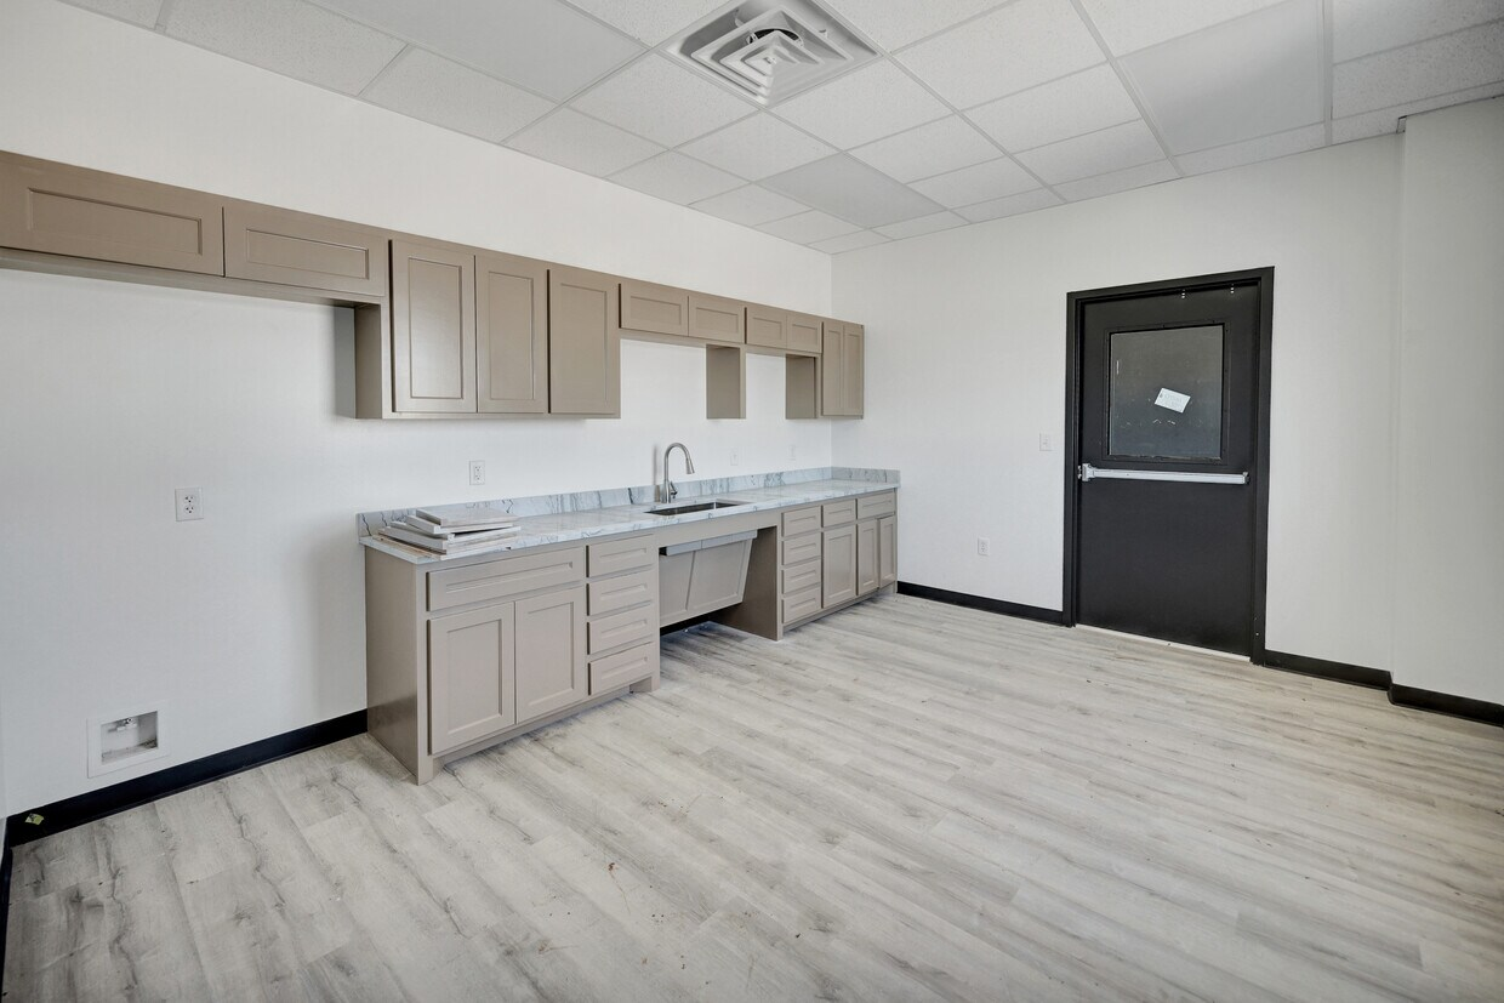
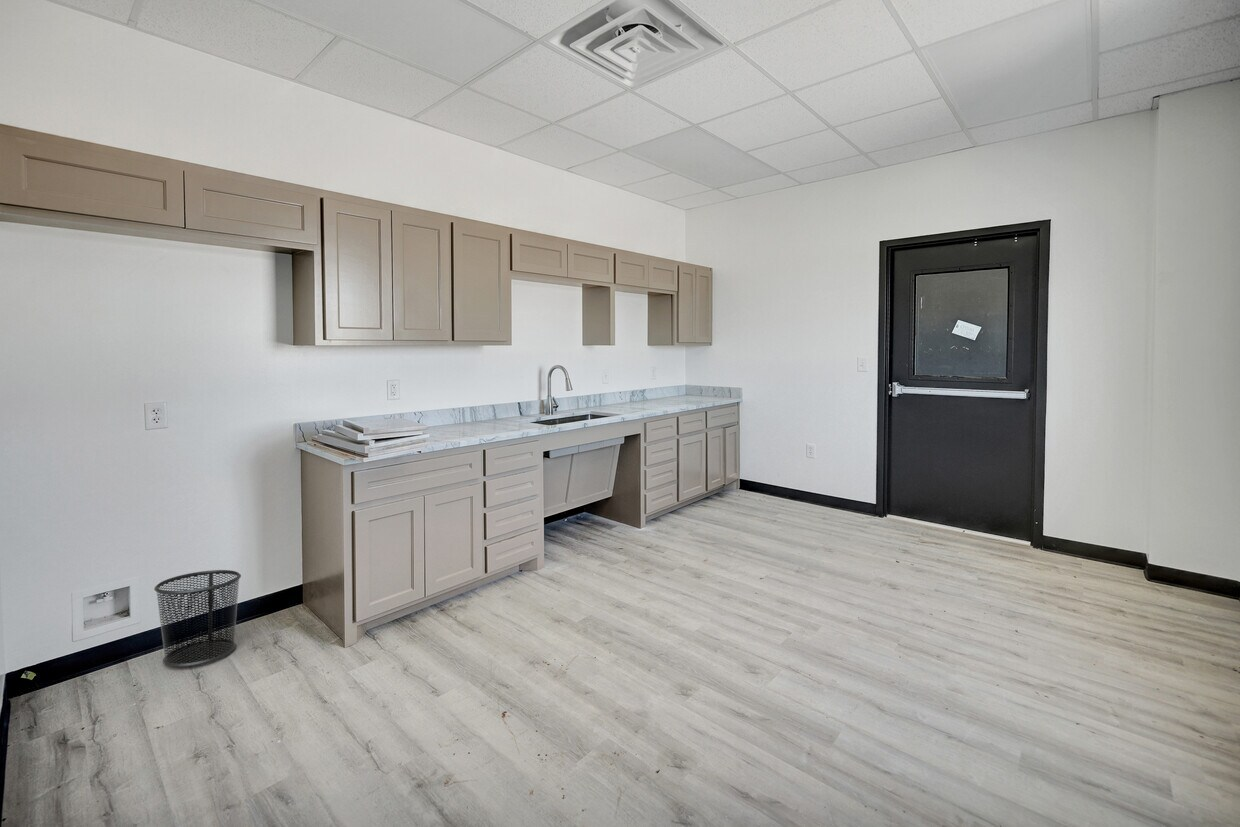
+ waste bin [153,569,242,668]
